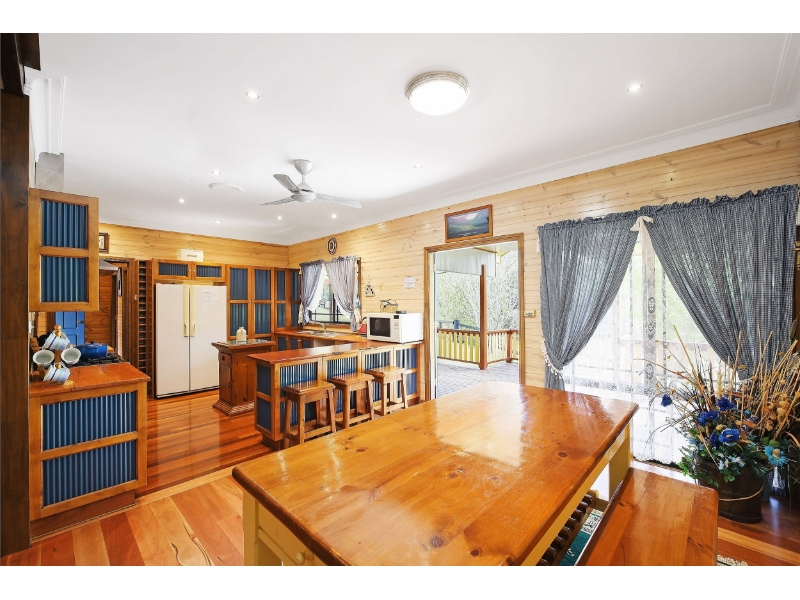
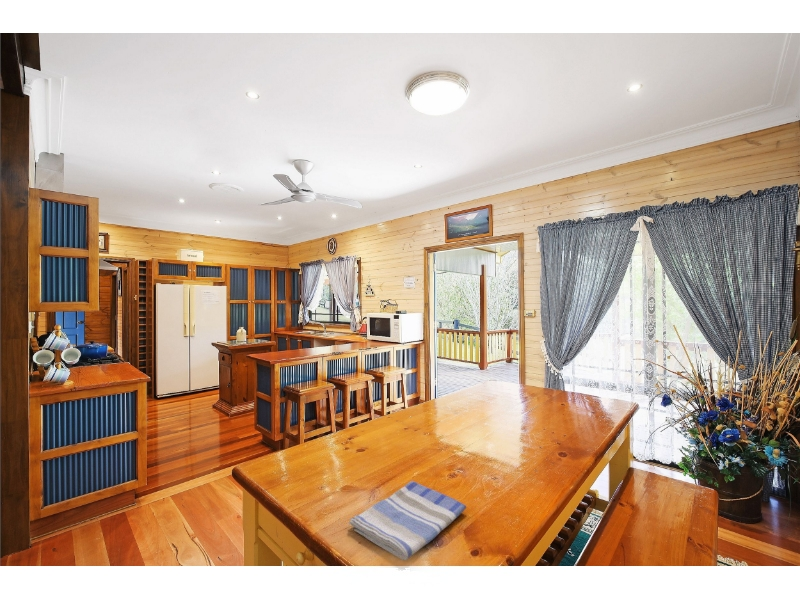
+ dish towel [348,480,467,561]
